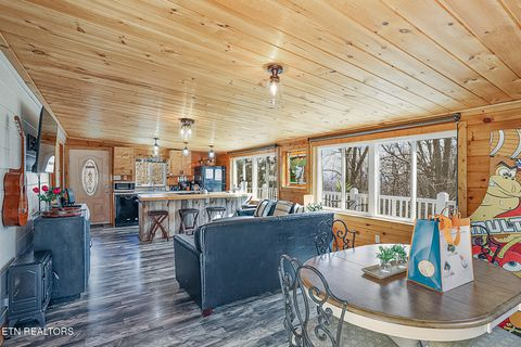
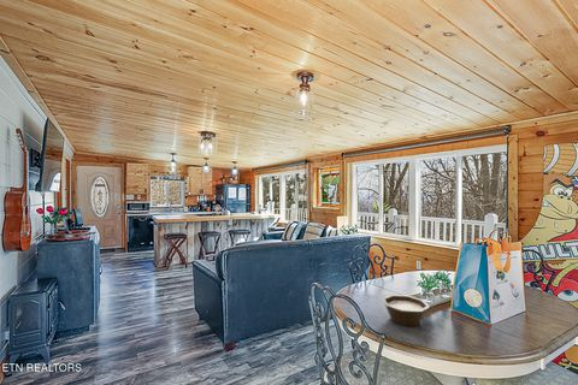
+ bowl [382,294,431,327]
